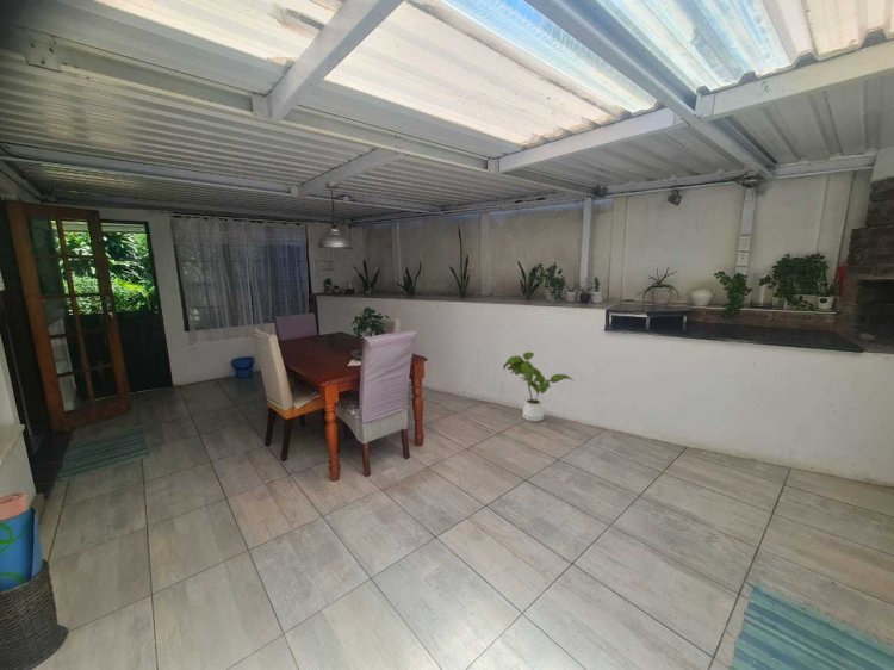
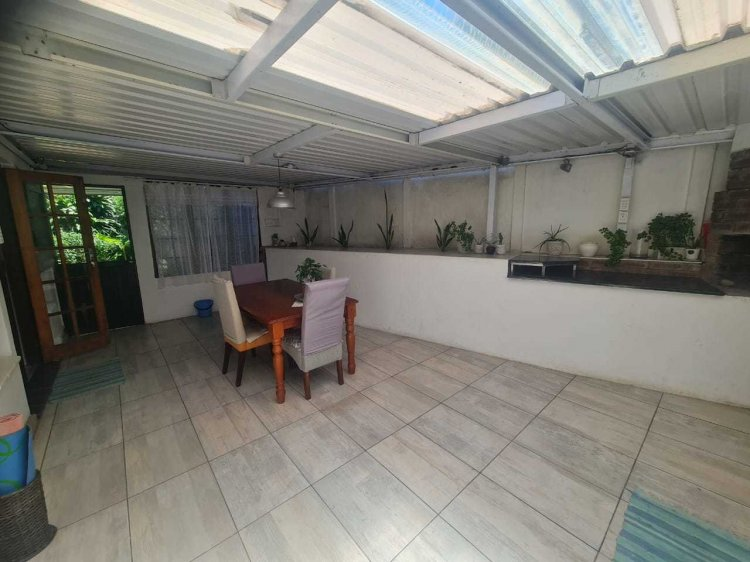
- house plant [502,350,576,422]
